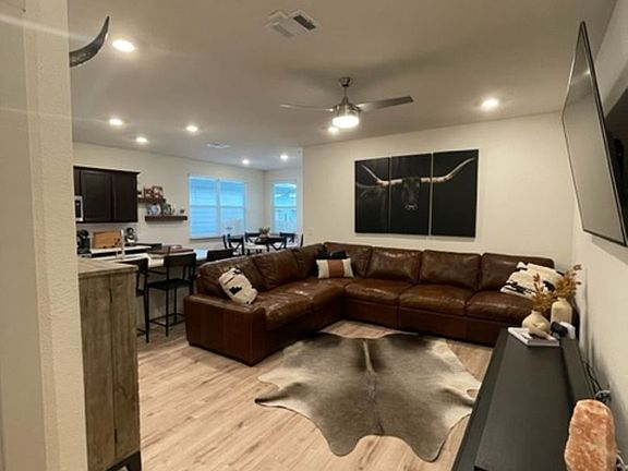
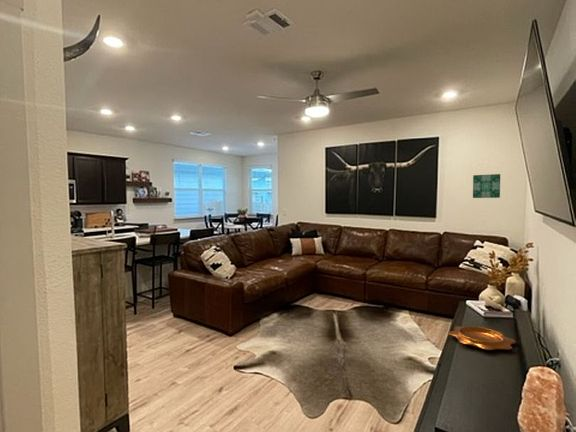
+ wall art [472,173,501,199]
+ decorative bowl [447,325,516,351]
